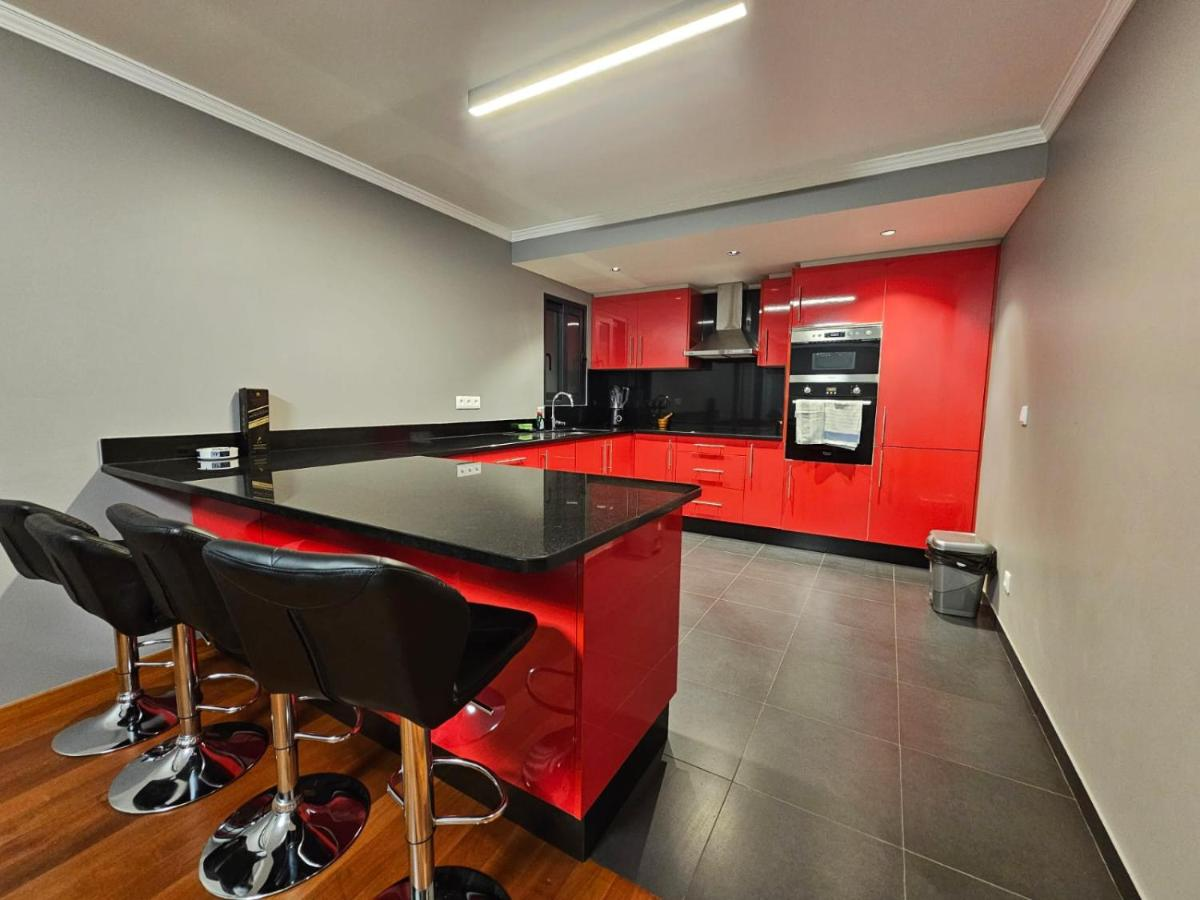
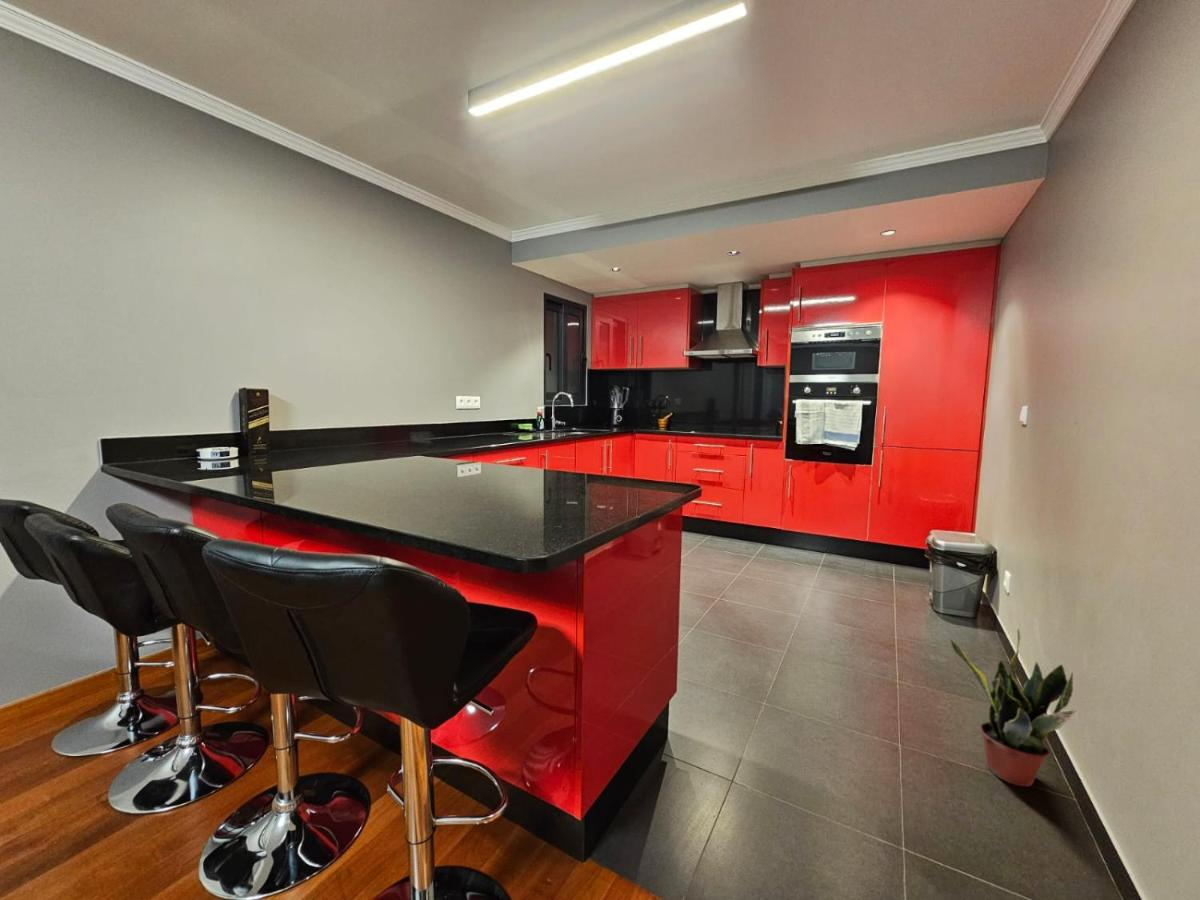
+ potted plant [949,628,1078,787]
